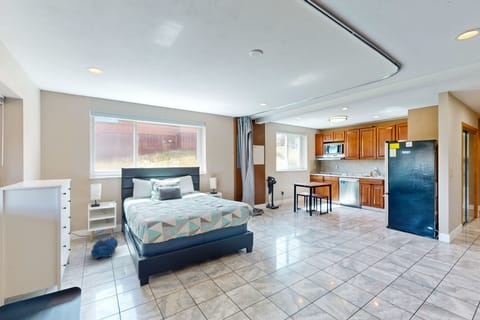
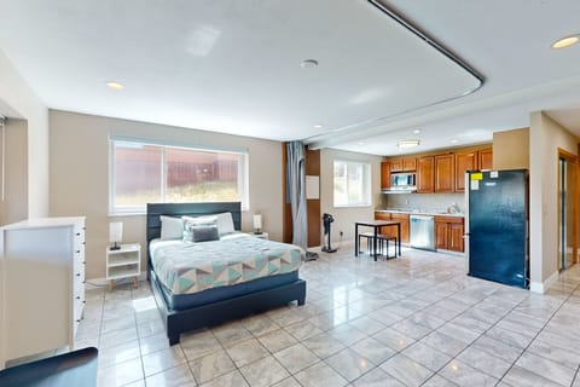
- backpack [90,237,119,259]
